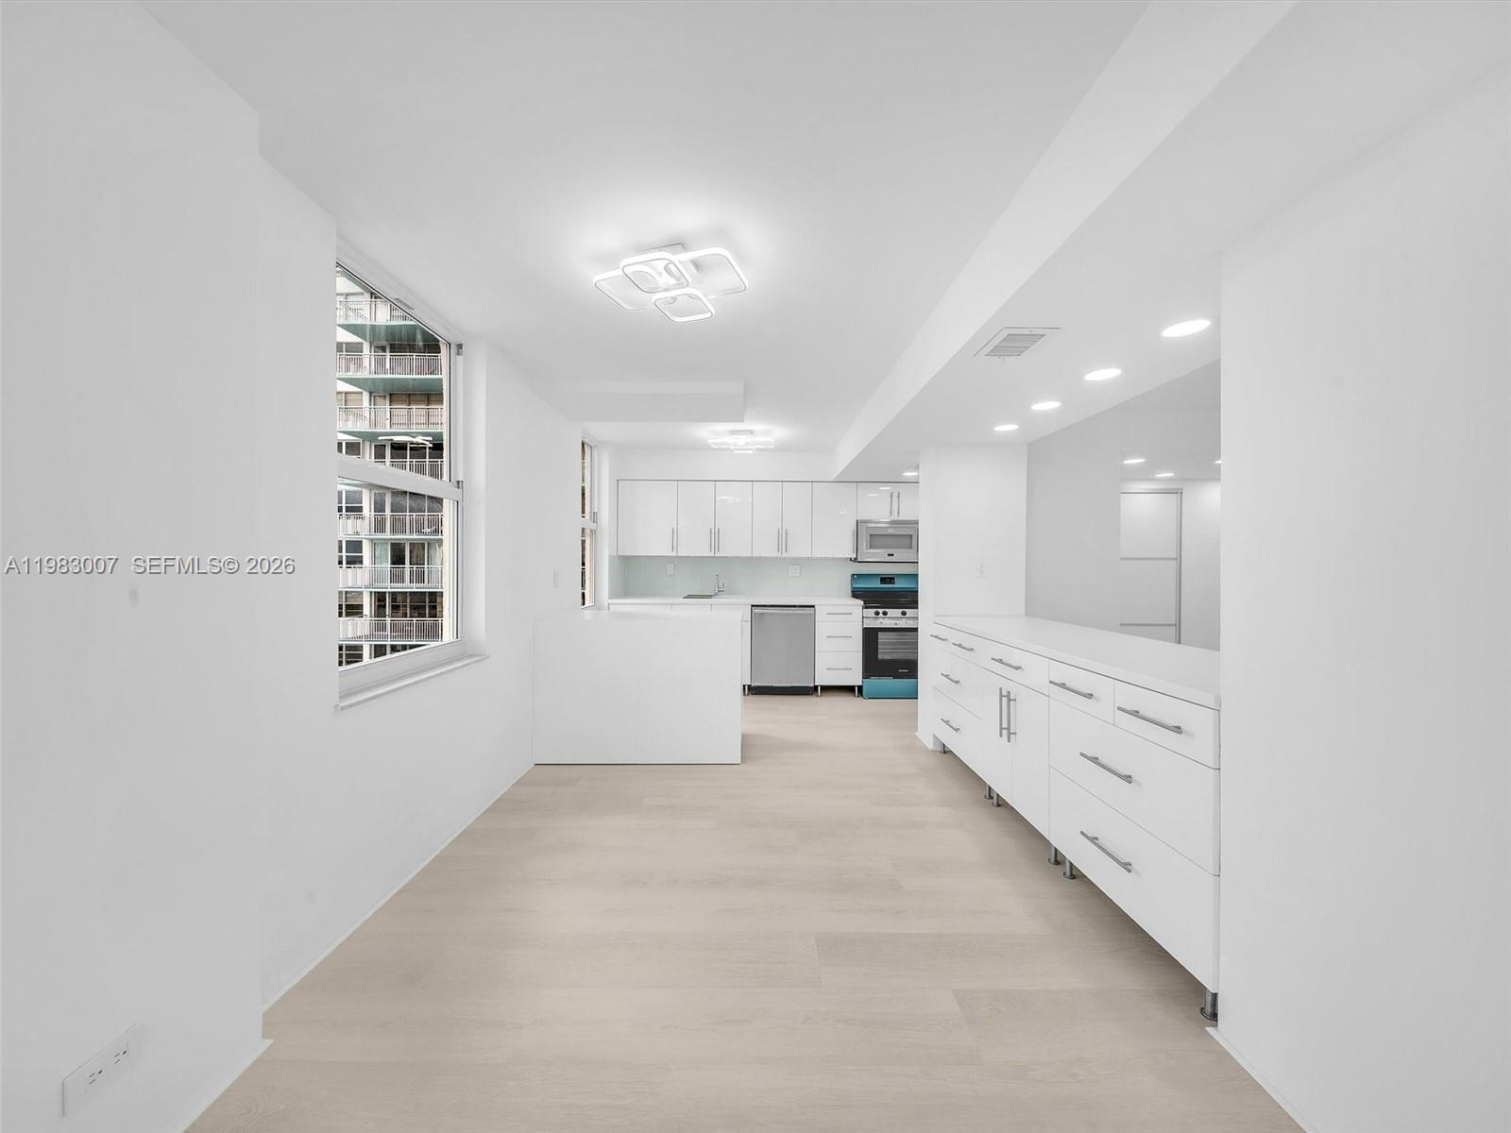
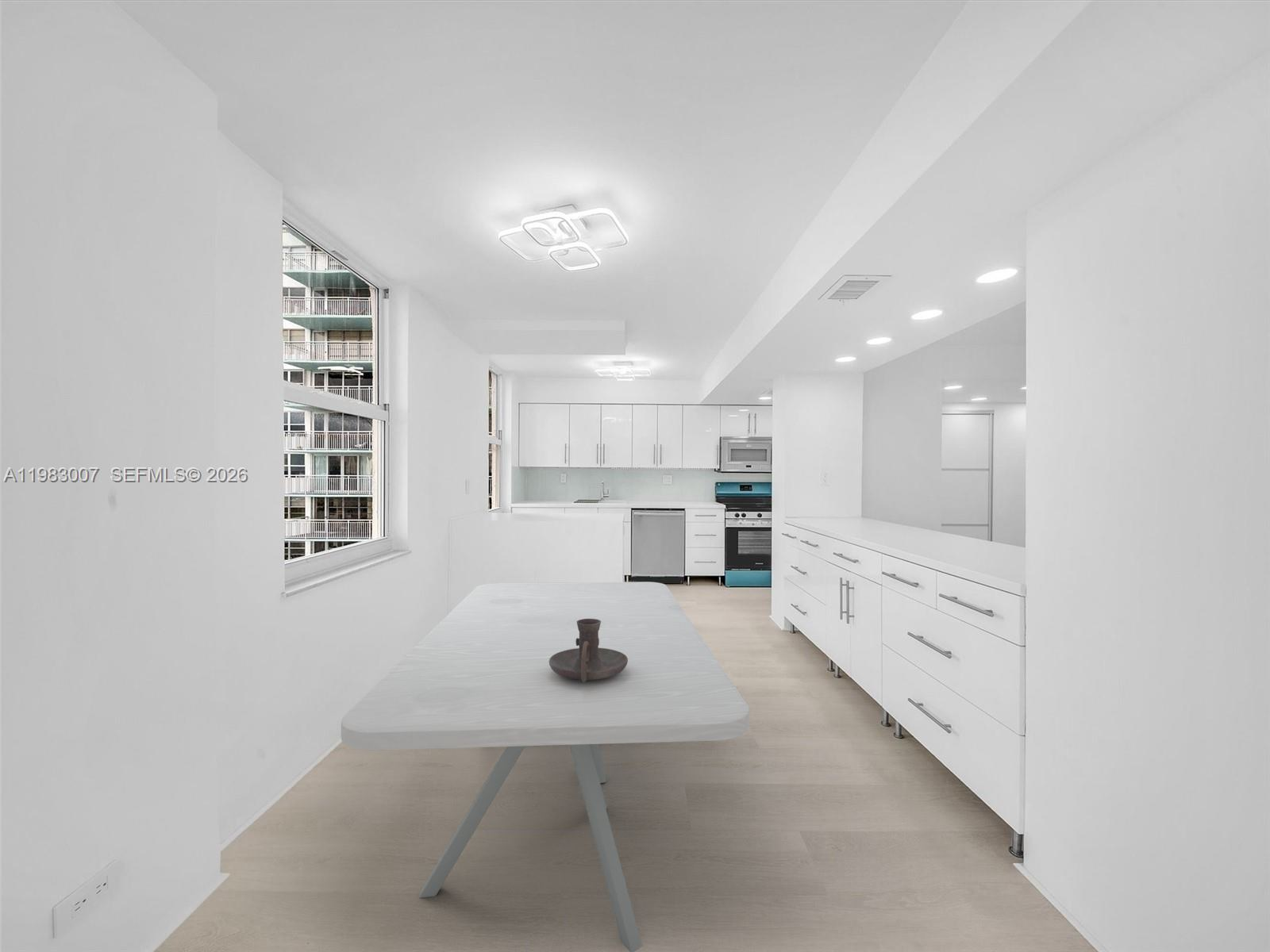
+ candle holder [549,619,628,682]
+ dining table [341,582,750,952]
